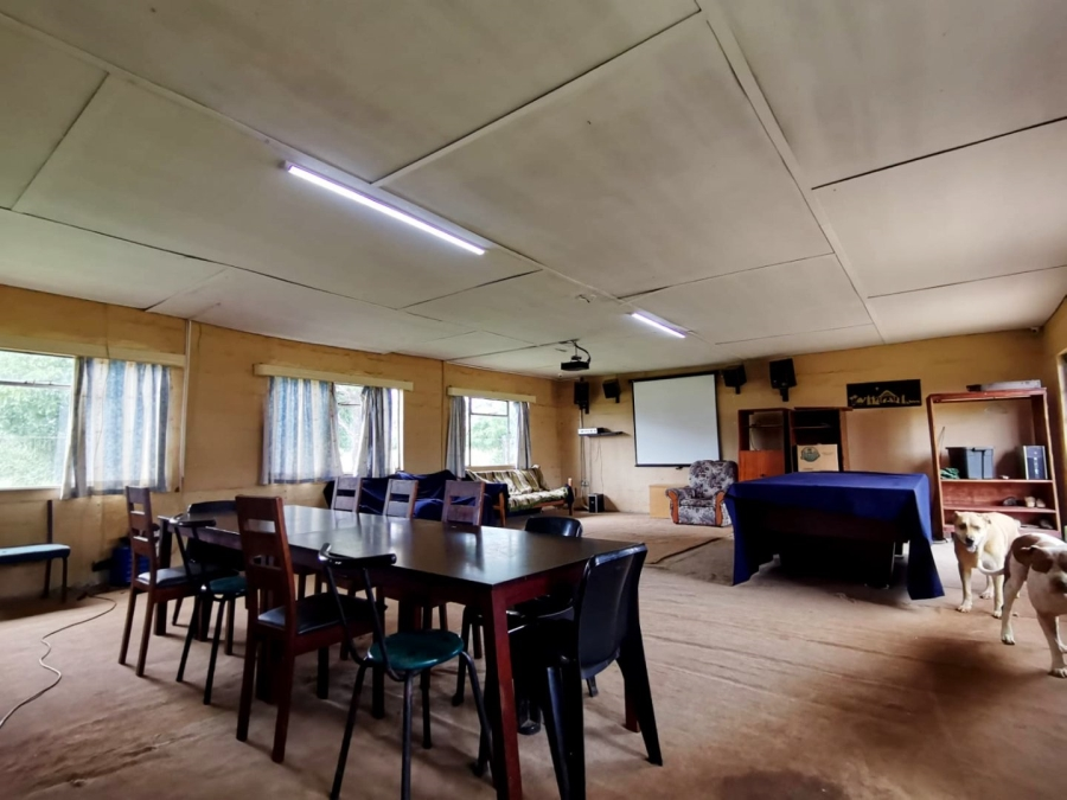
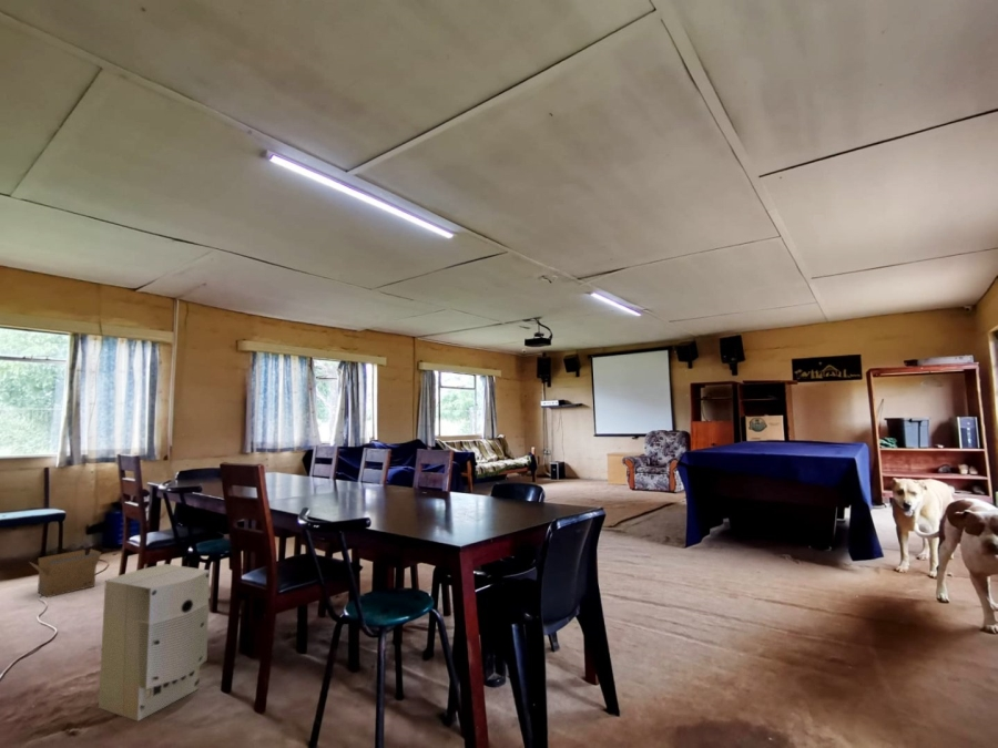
+ air purifier [98,563,211,723]
+ cardboard box [28,547,103,598]
